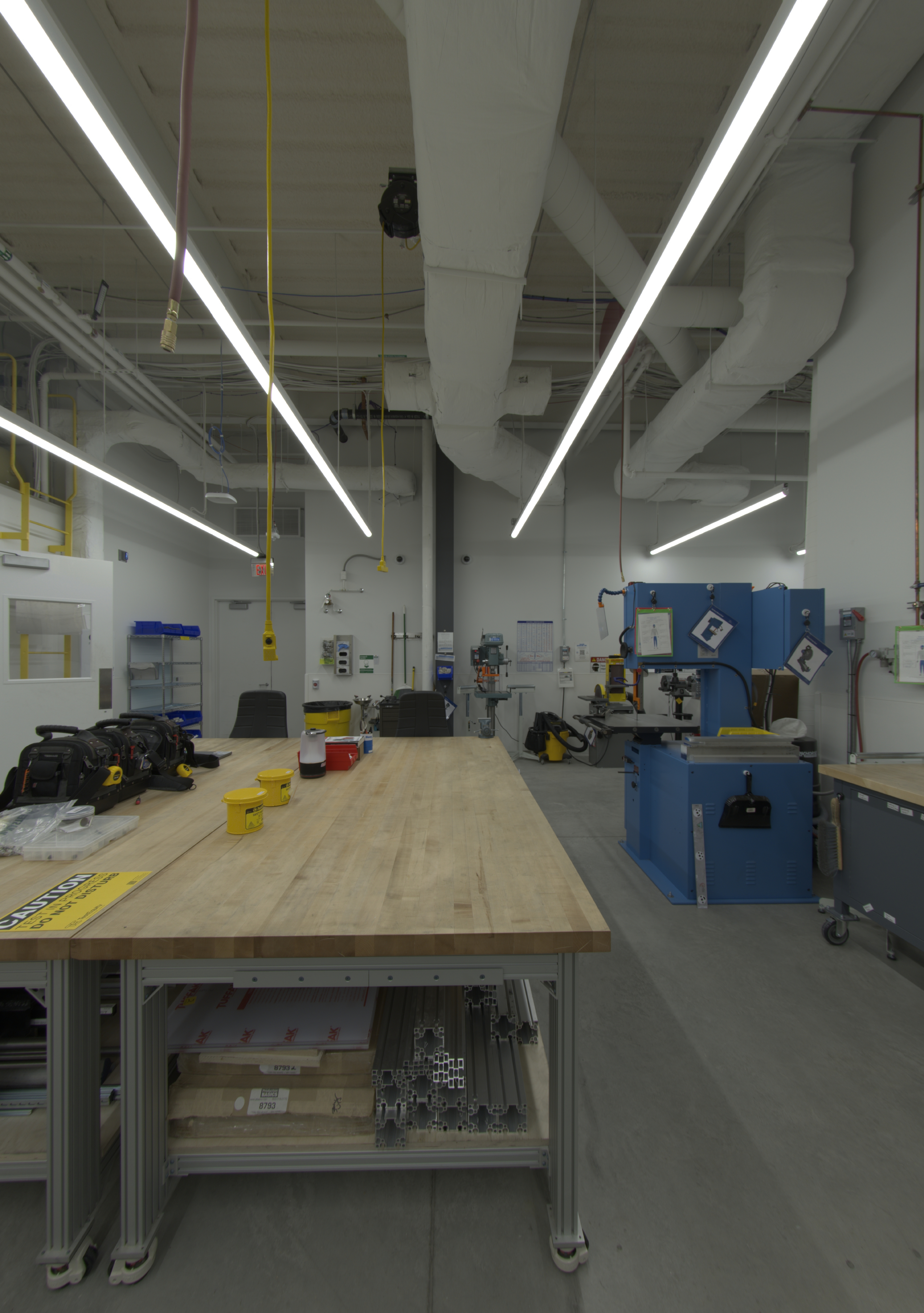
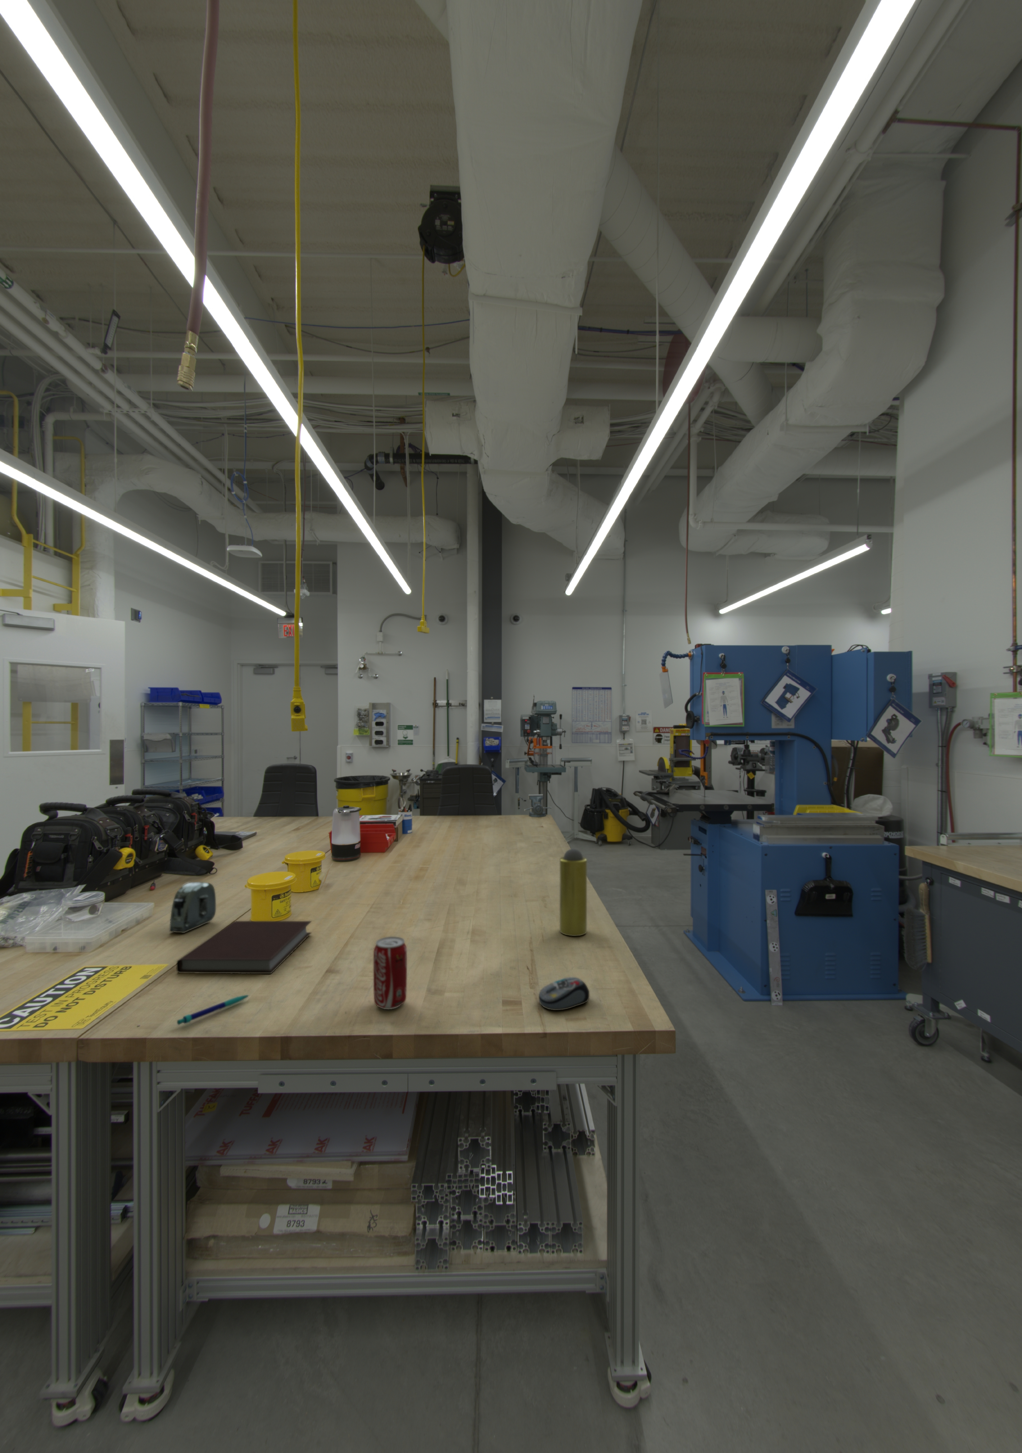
+ pen [177,995,250,1026]
+ notebook [176,921,312,974]
+ beverage can [373,936,407,1009]
+ tape measure [169,882,217,933]
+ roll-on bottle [560,848,587,936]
+ computer mouse [539,976,590,1010]
